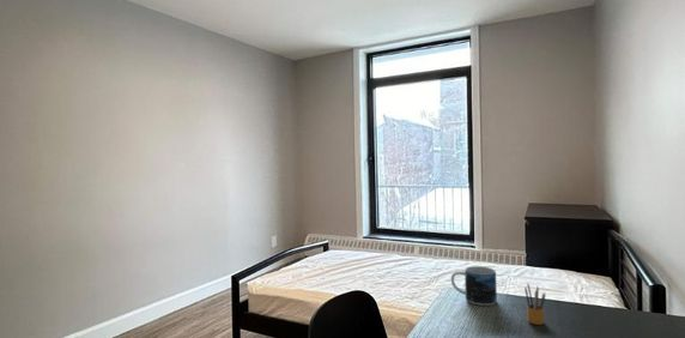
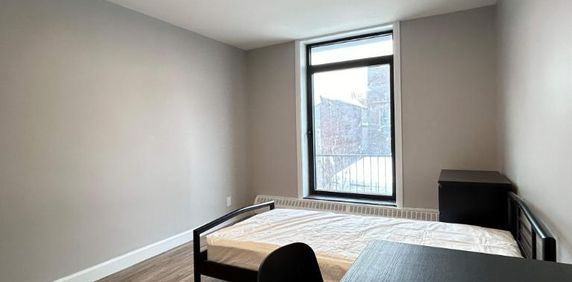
- mug [450,265,498,307]
- pencil box [523,283,547,326]
